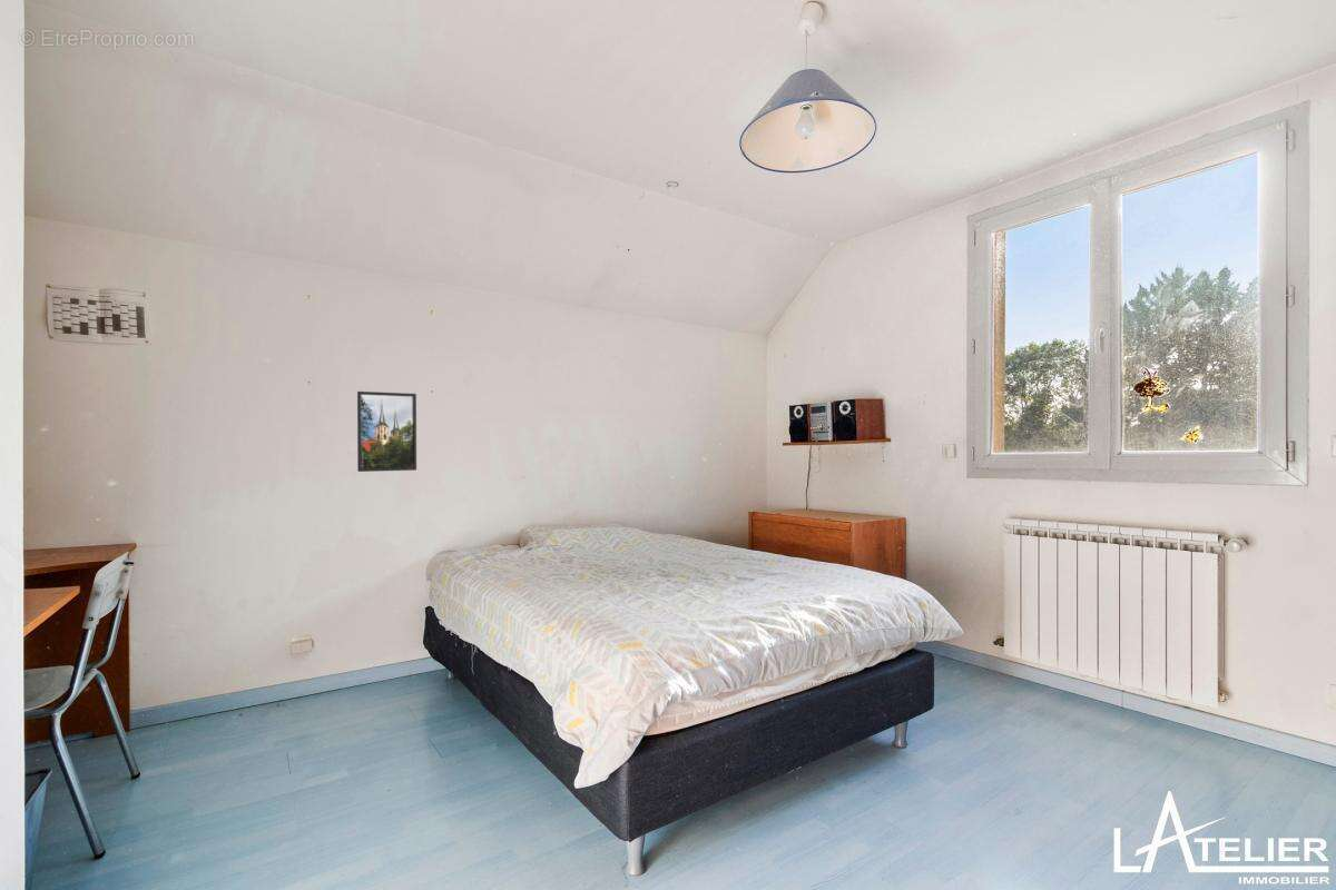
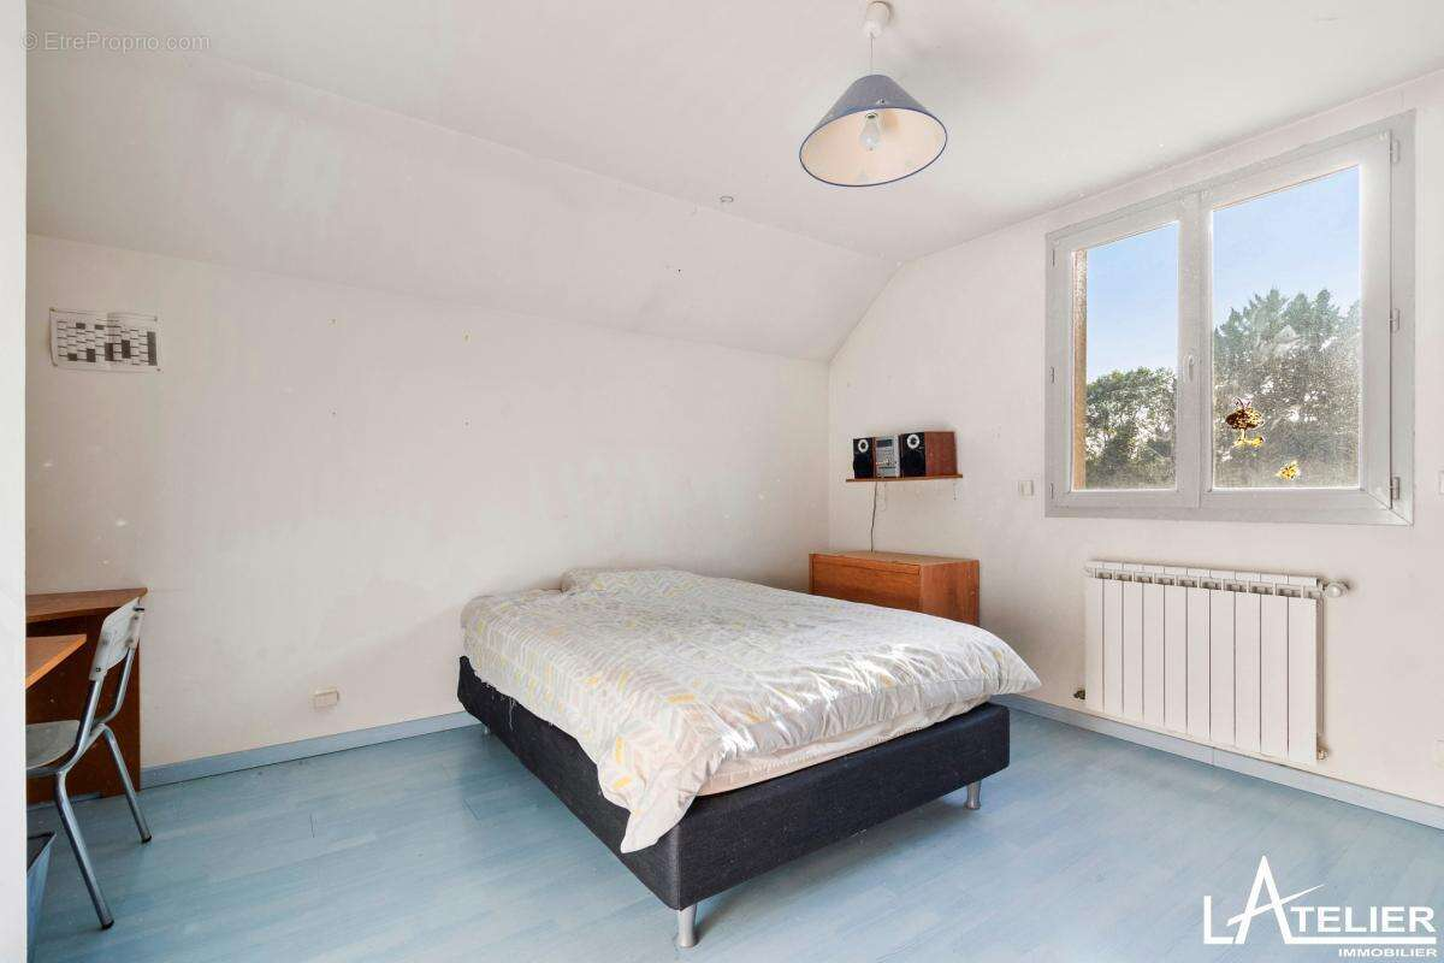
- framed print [356,390,418,473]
